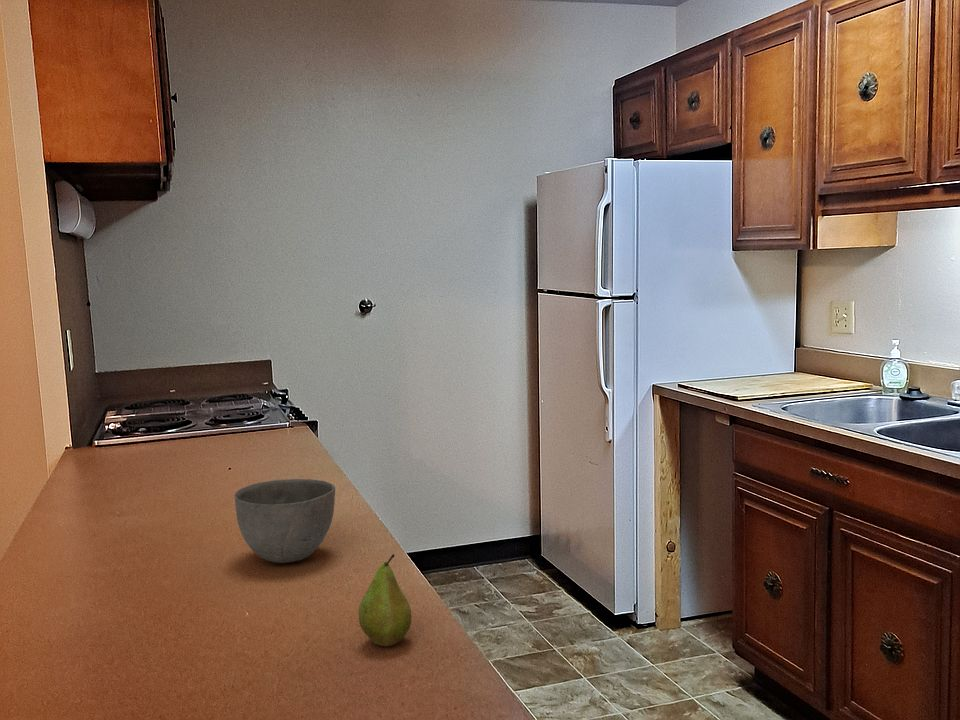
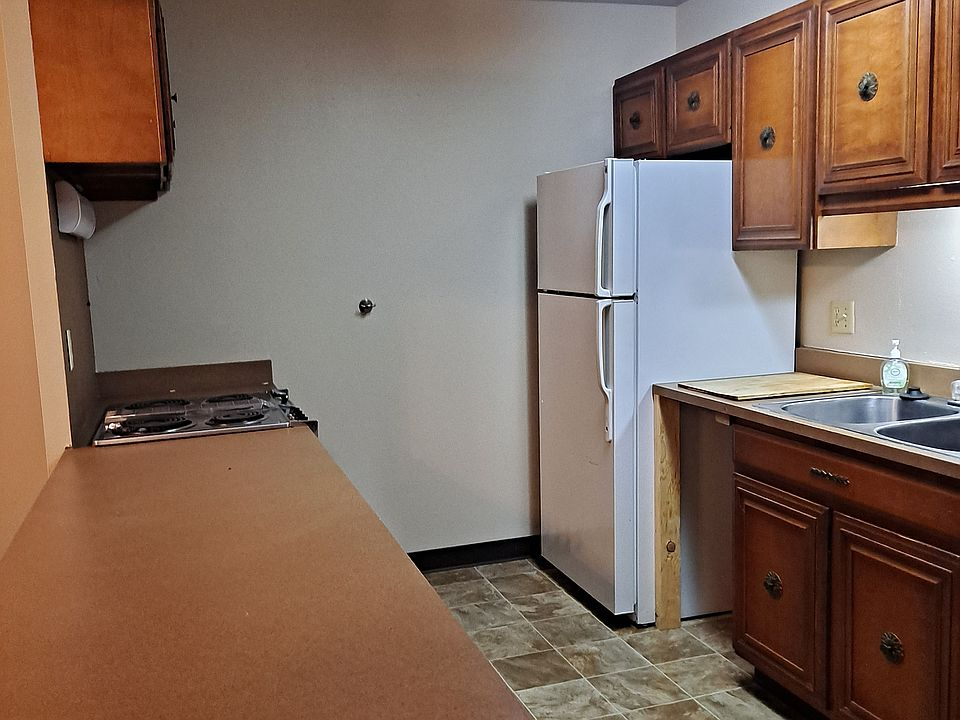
- bowl [233,478,336,564]
- fruit [358,553,412,647]
